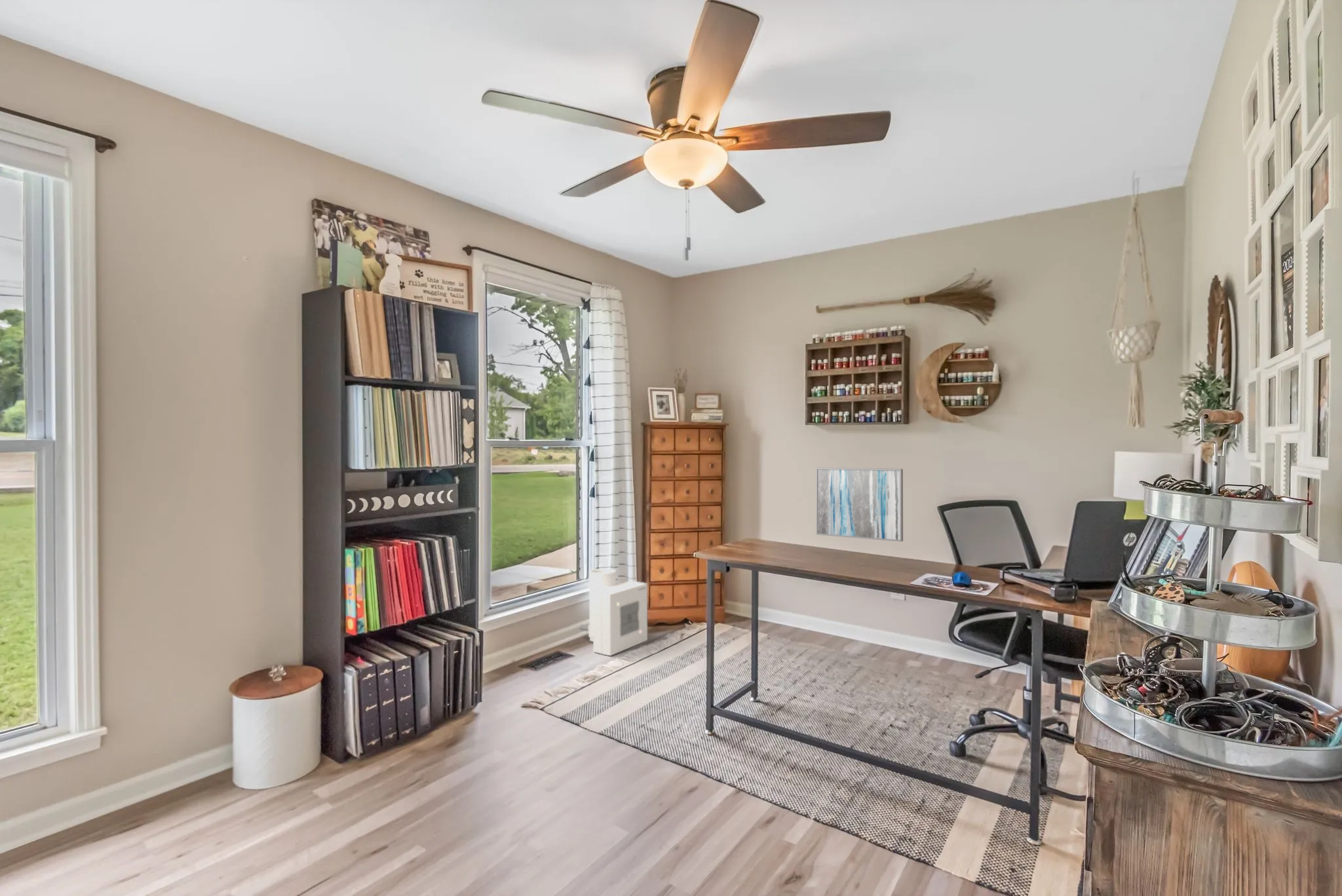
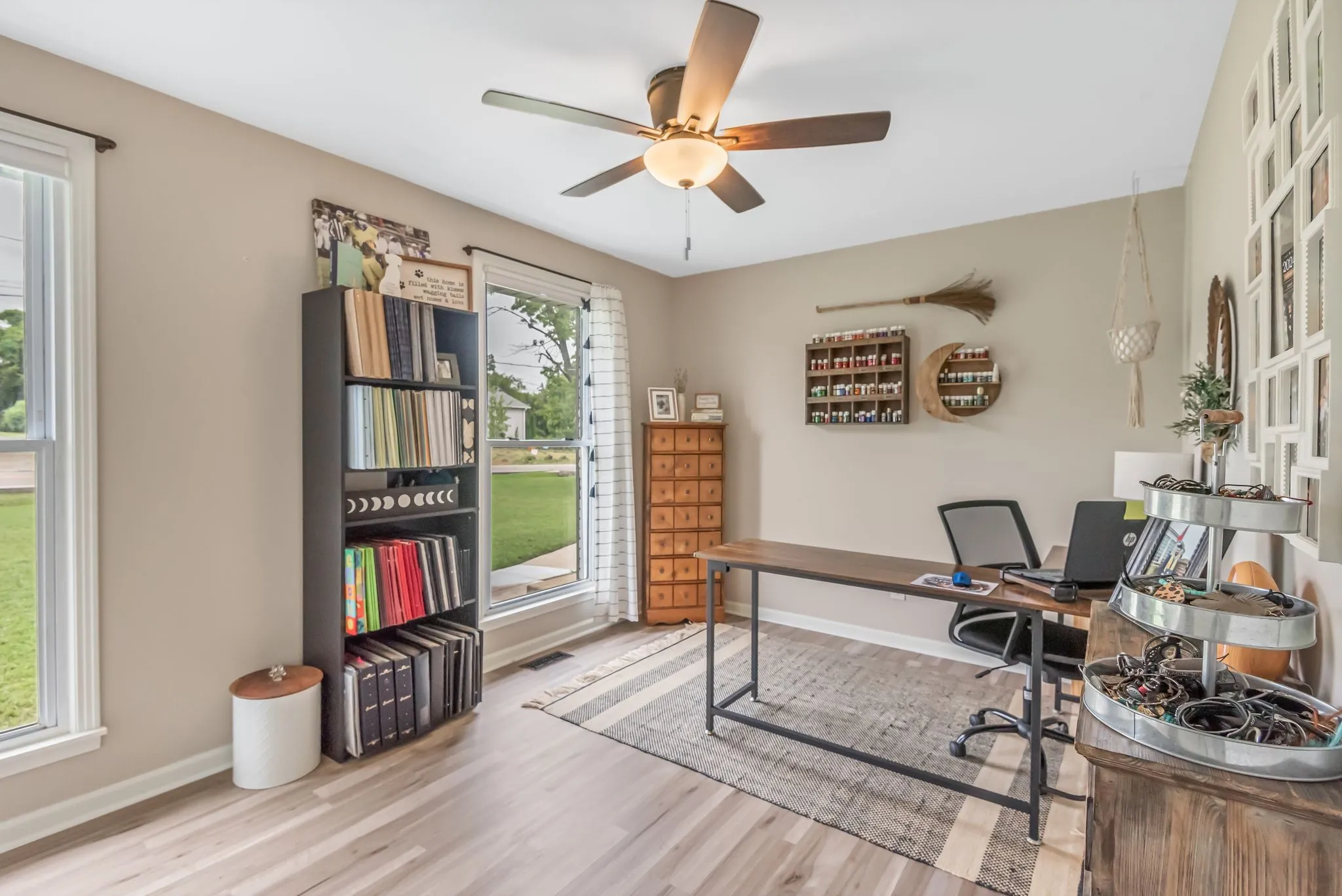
- wall art [815,467,904,542]
- air purifier [579,568,648,656]
